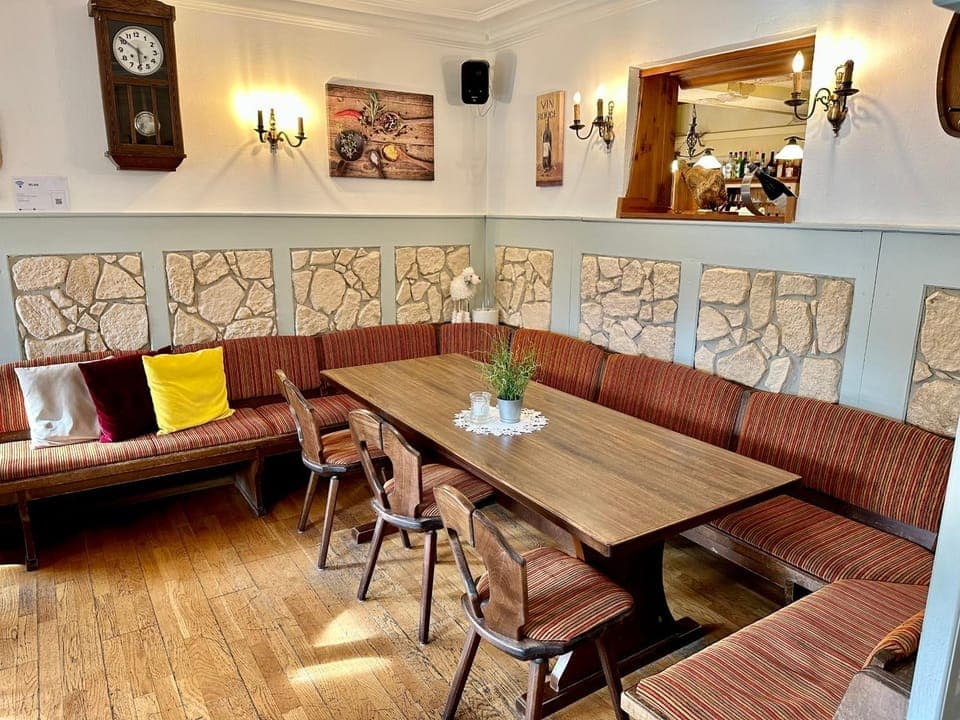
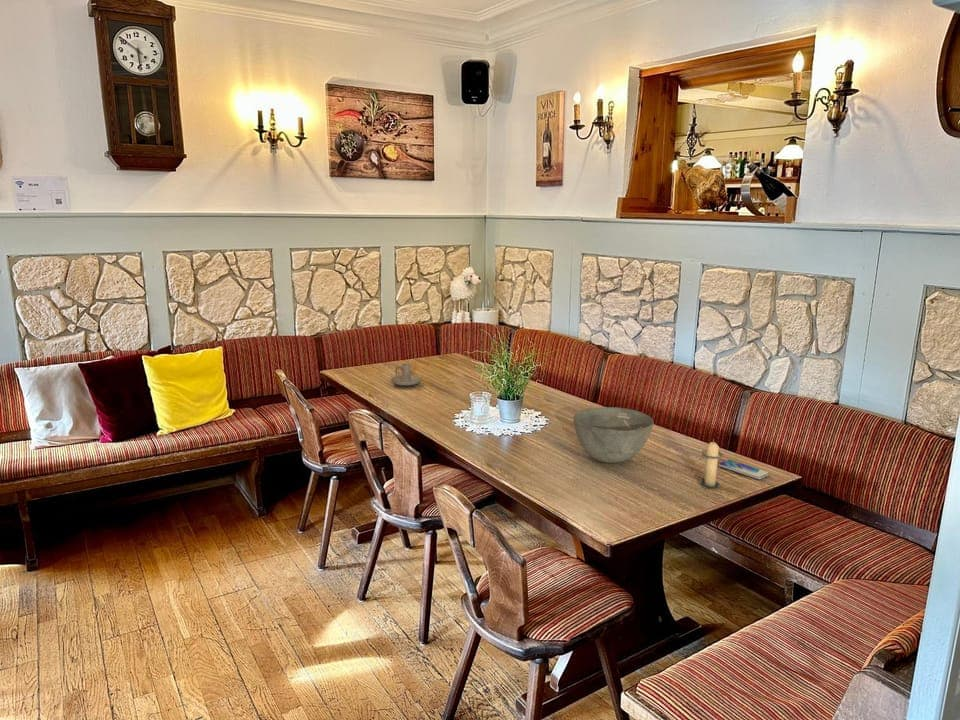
+ bowl [572,406,655,464]
+ candle holder [390,363,422,386]
+ candle [699,438,724,489]
+ smartphone [717,459,771,480]
